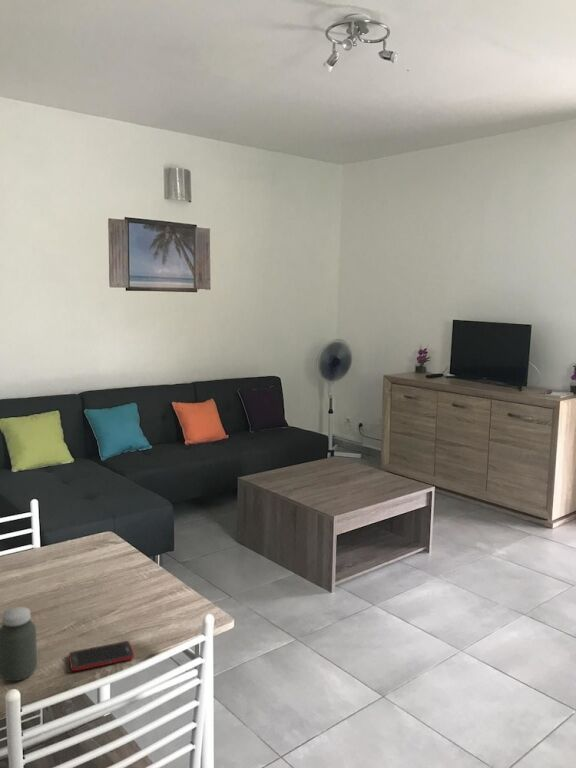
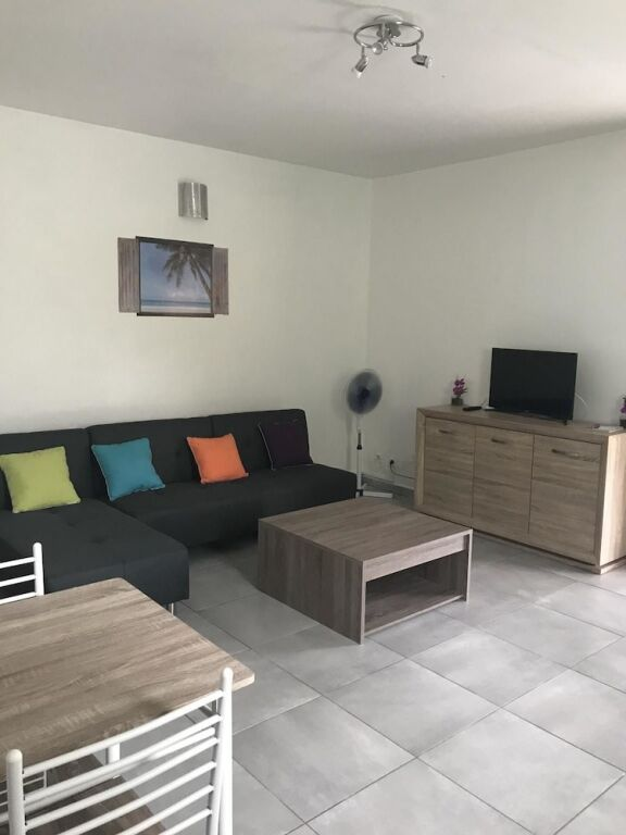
- jar [0,606,38,682]
- cell phone [68,640,135,672]
